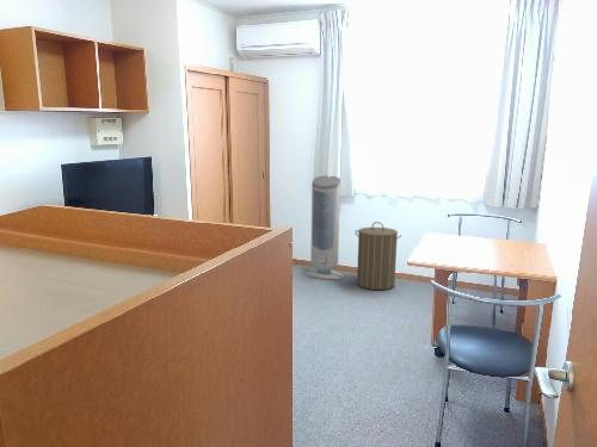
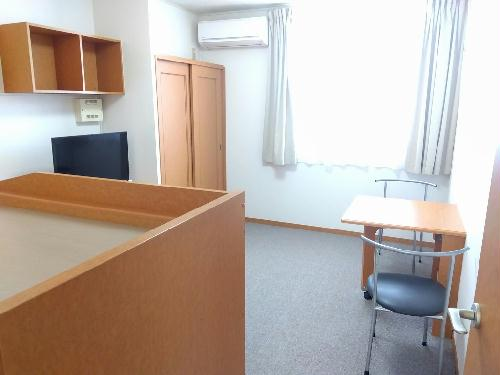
- laundry hamper [355,221,402,291]
- air purifier [303,174,345,281]
